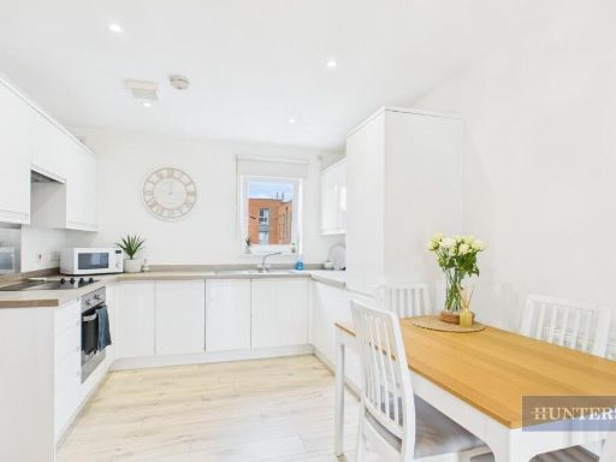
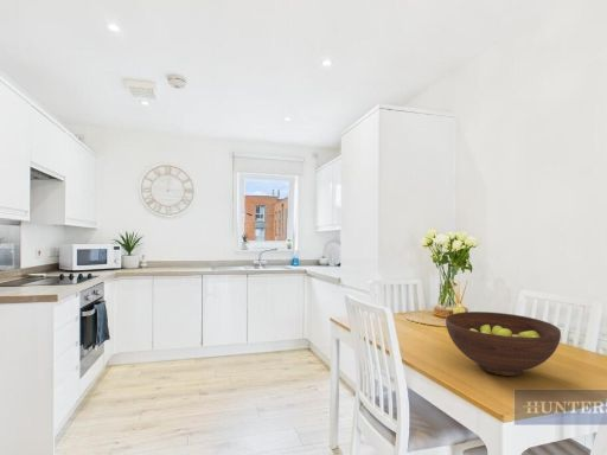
+ fruit bowl [445,310,562,377]
